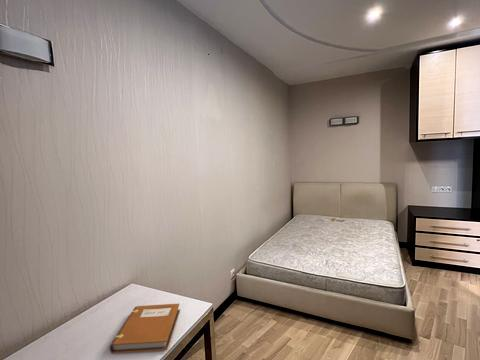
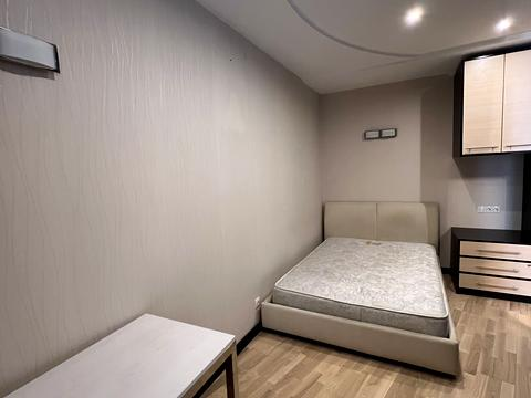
- notebook [109,303,181,354]
